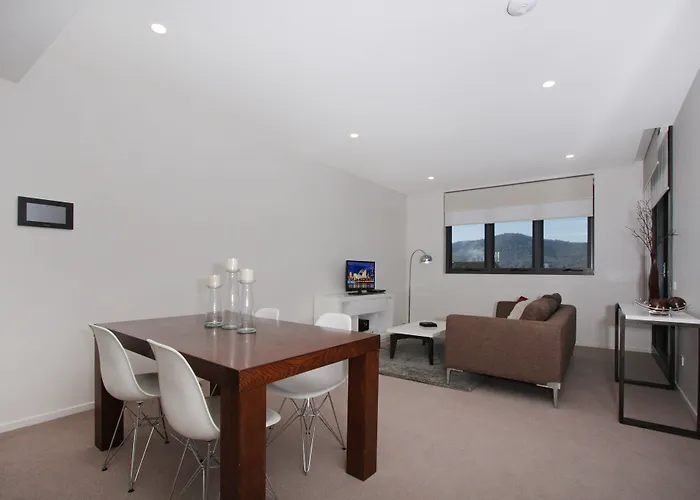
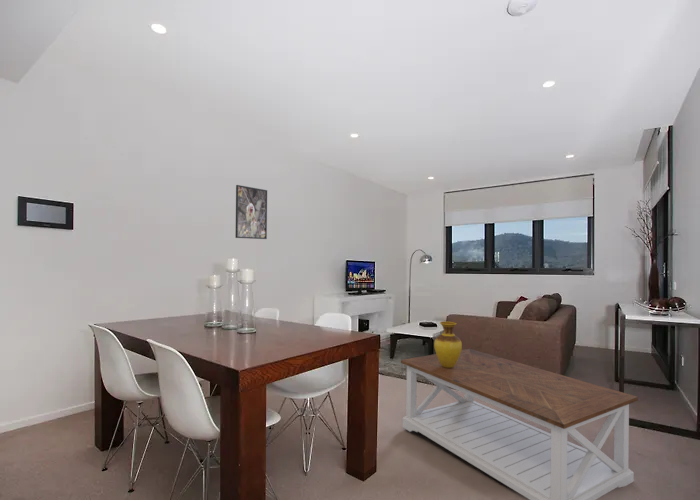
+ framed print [234,184,268,240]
+ coffee table [400,348,639,500]
+ vase [433,320,463,368]
